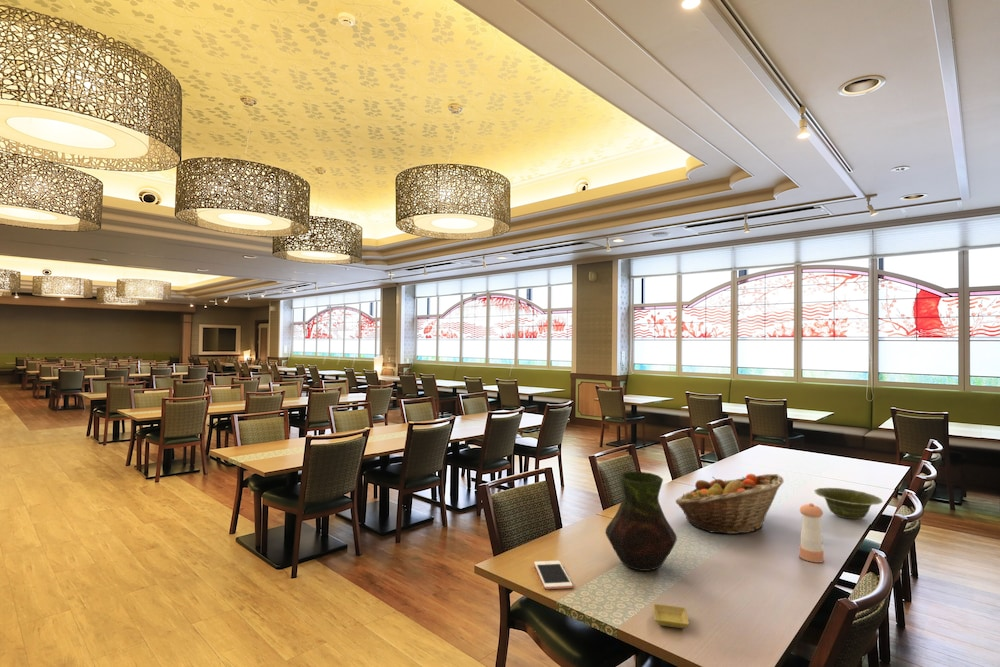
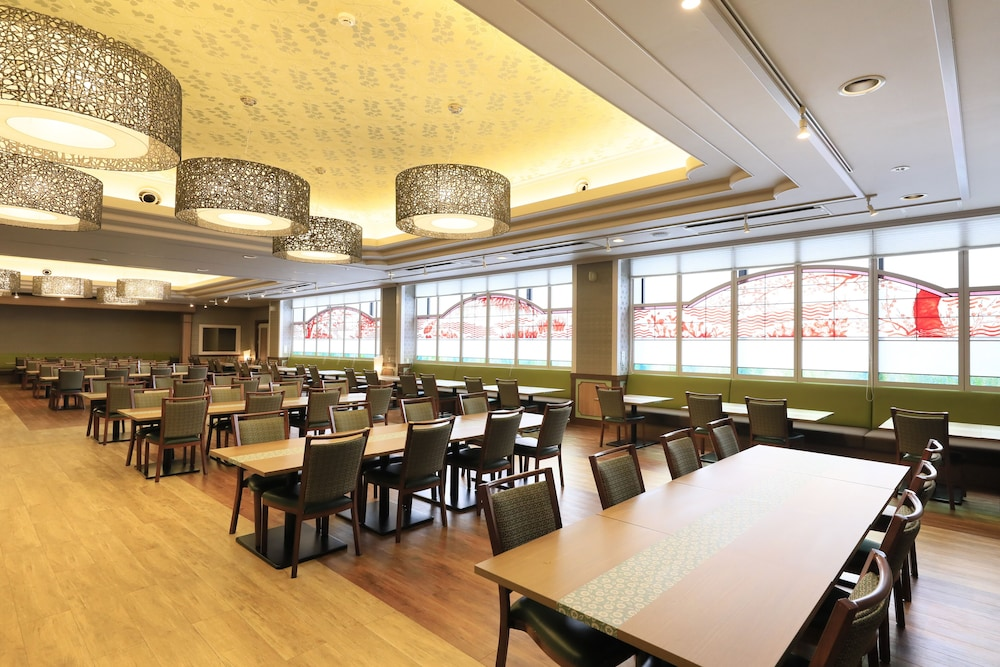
- dish [813,487,884,520]
- vase [605,471,678,572]
- fruit basket [674,473,785,535]
- saucer [652,603,690,629]
- pepper shaker [798,502,825,563]
- cell phone [533,560,574,590]
